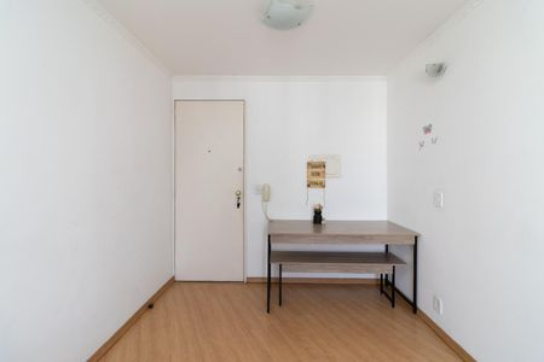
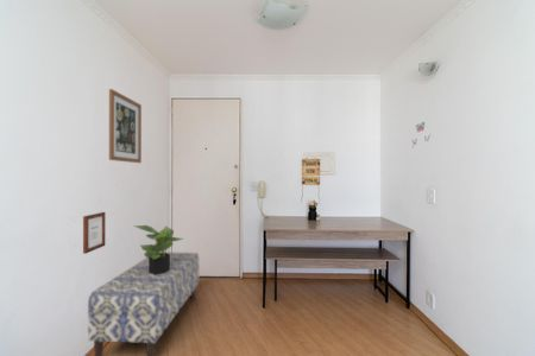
+ bench [87,252,201,356]
+ picture frame [82,211,107,255]
+ potted plant [132,224,184,275]
+ wall art [108,88,143,164]
